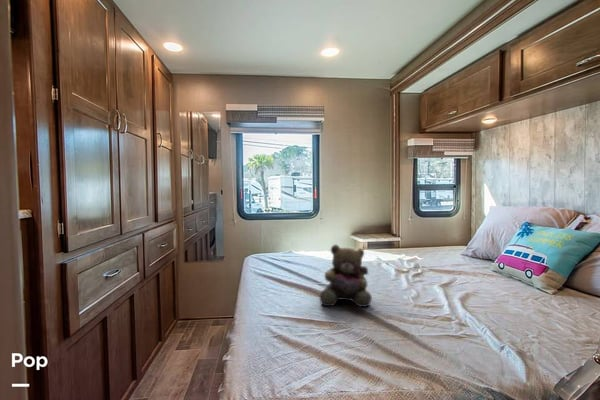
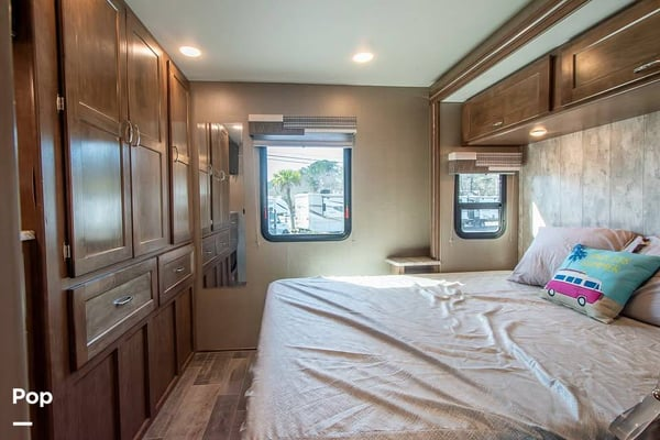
- teddy bear [319,243,373,308]
